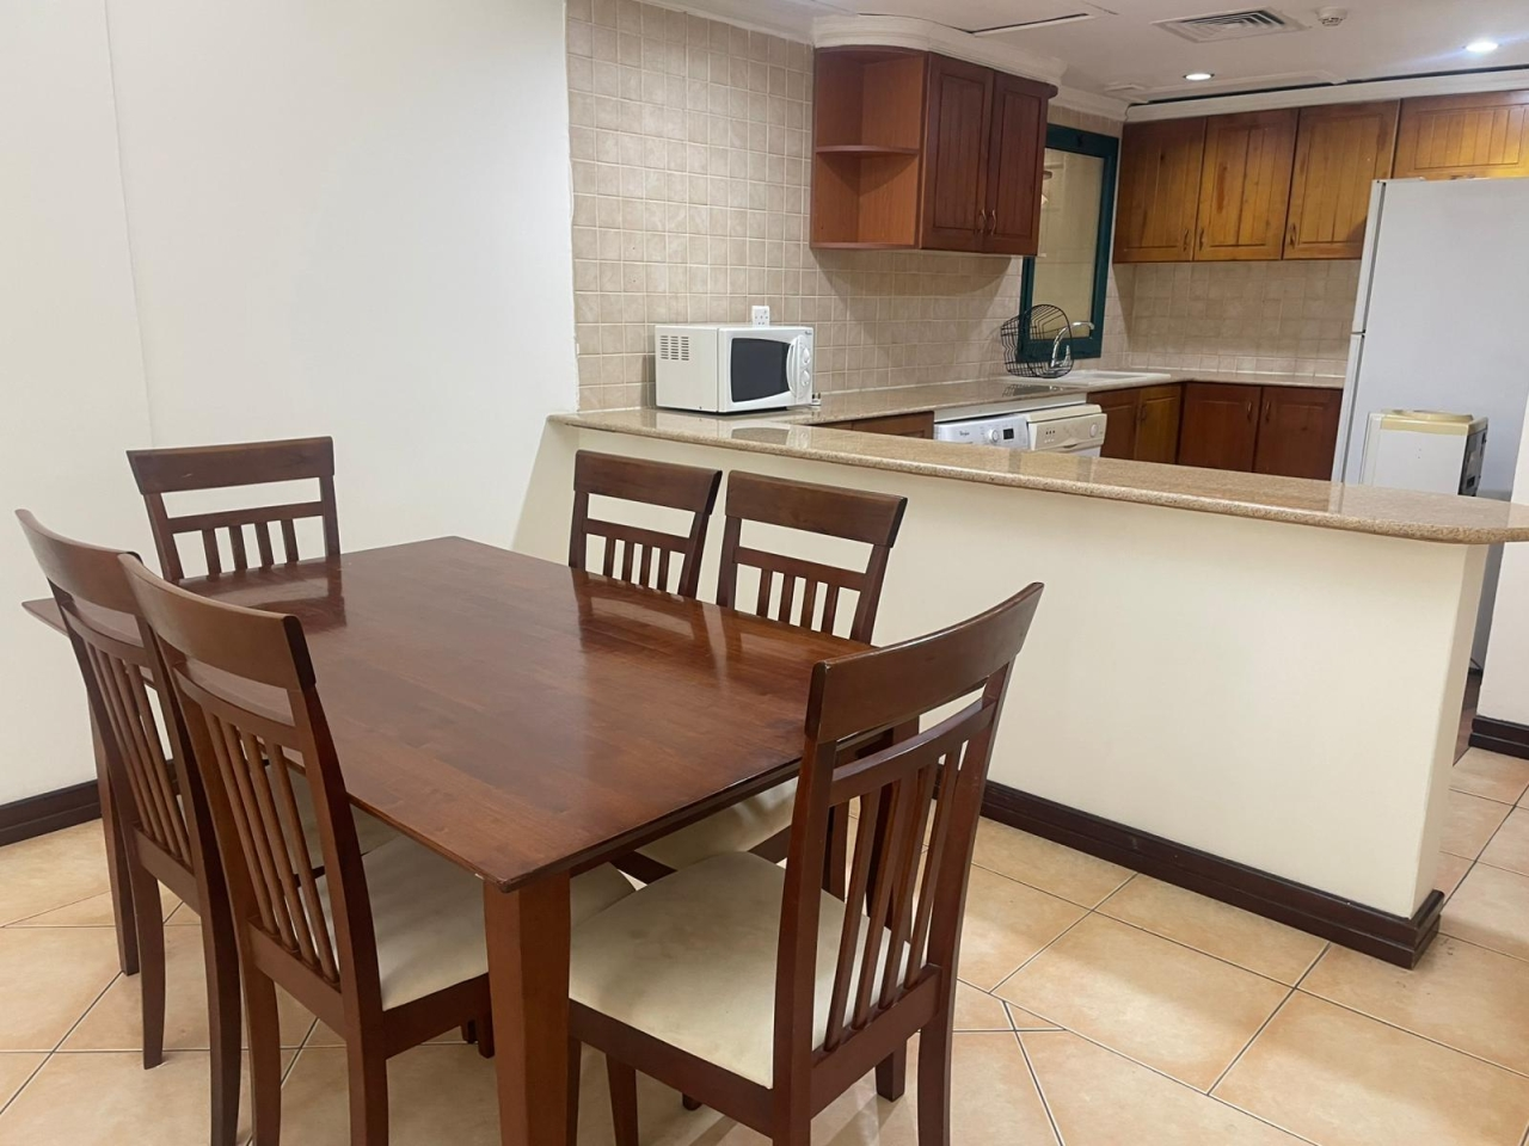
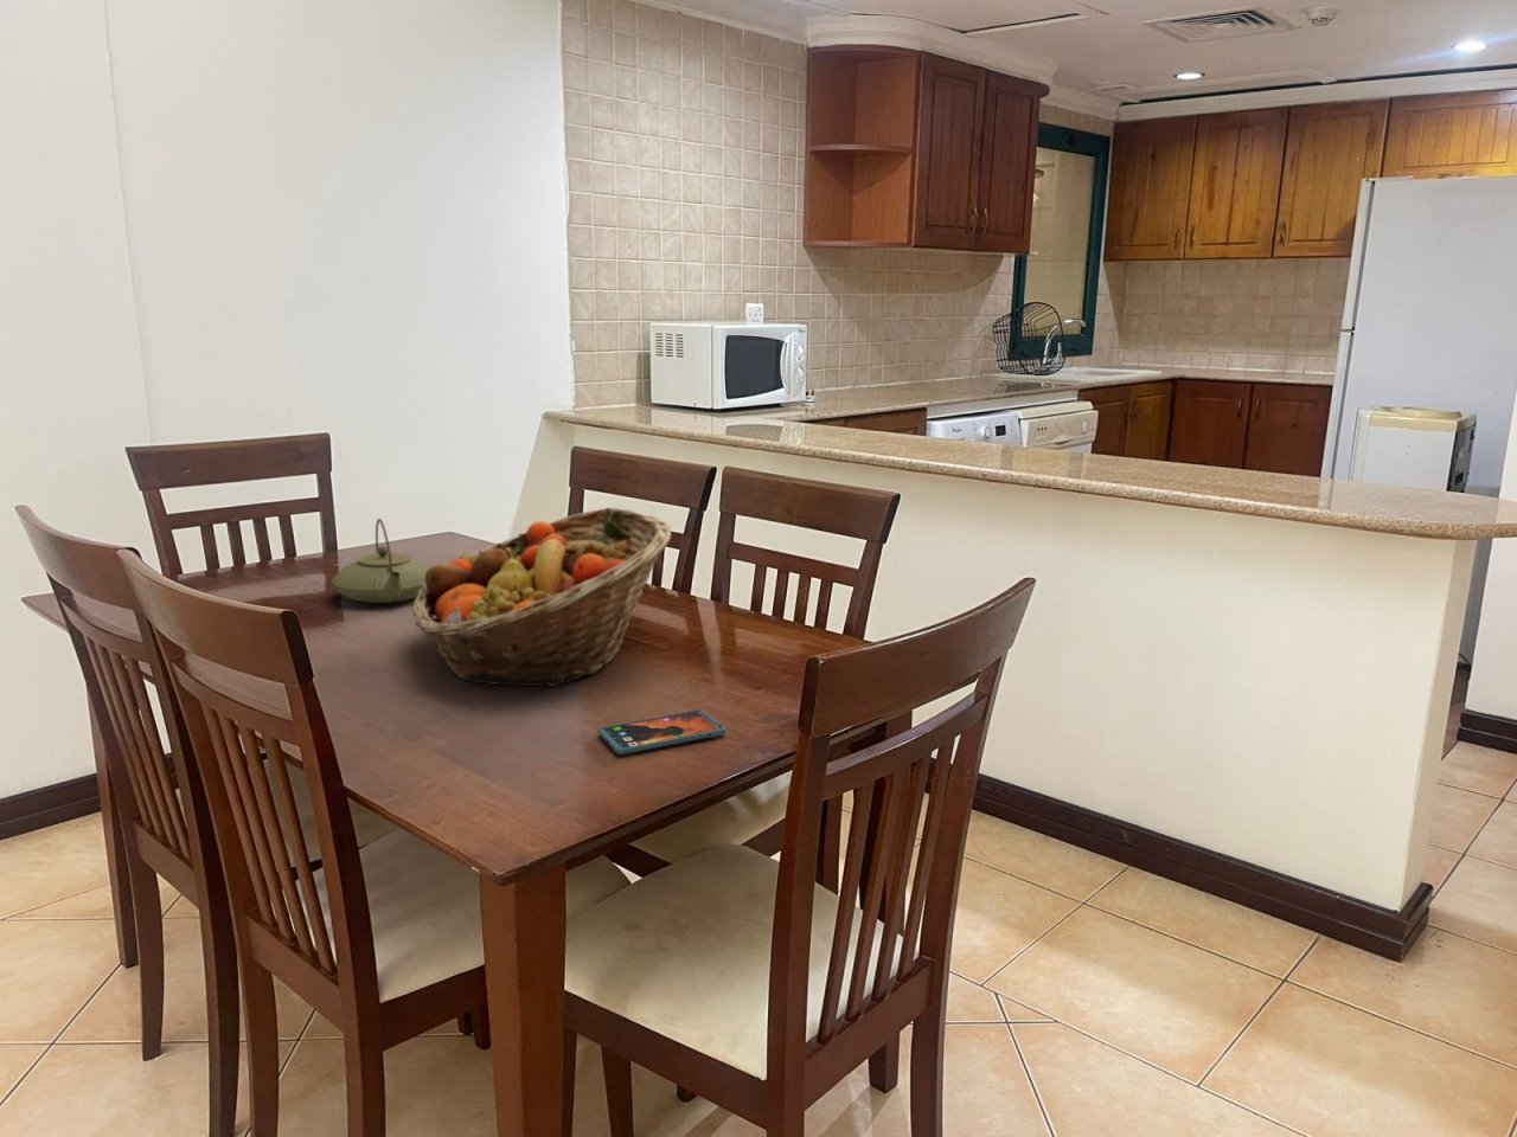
+ smartphone [596,709,726,756]
+ teapot [331,517,430,604]
+ fruit basket [411,506,672,687]
